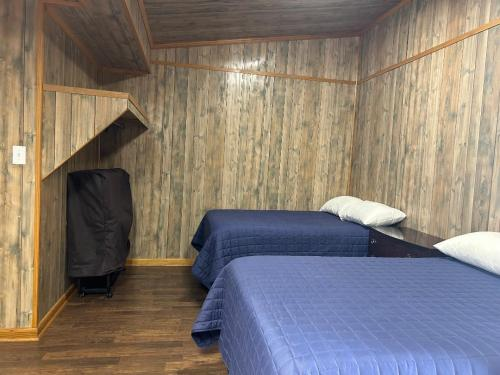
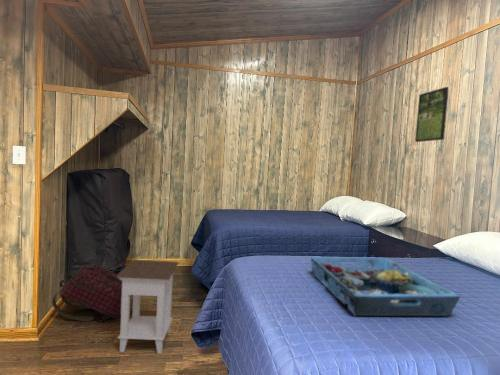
+ serving tray [310,256,462,317]
+ backpack [51,263,132,323]
+ nightstand [116,259,180,355]
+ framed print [414,86,450,143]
